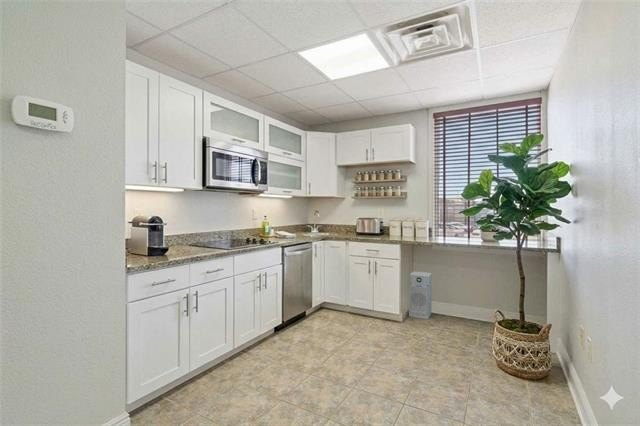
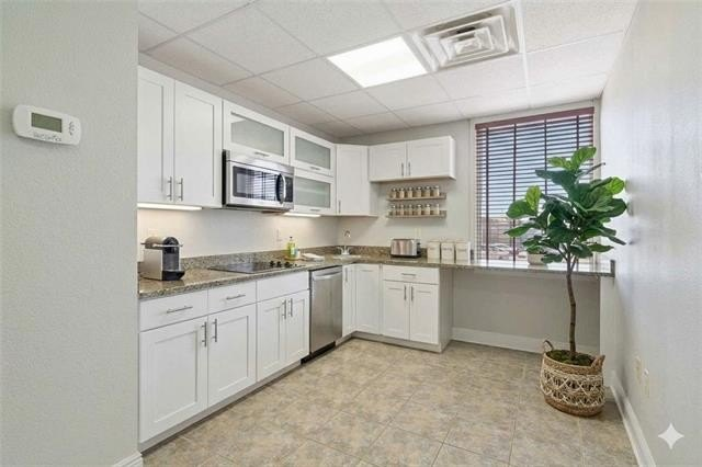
- air purifier [408,271,433,320]
